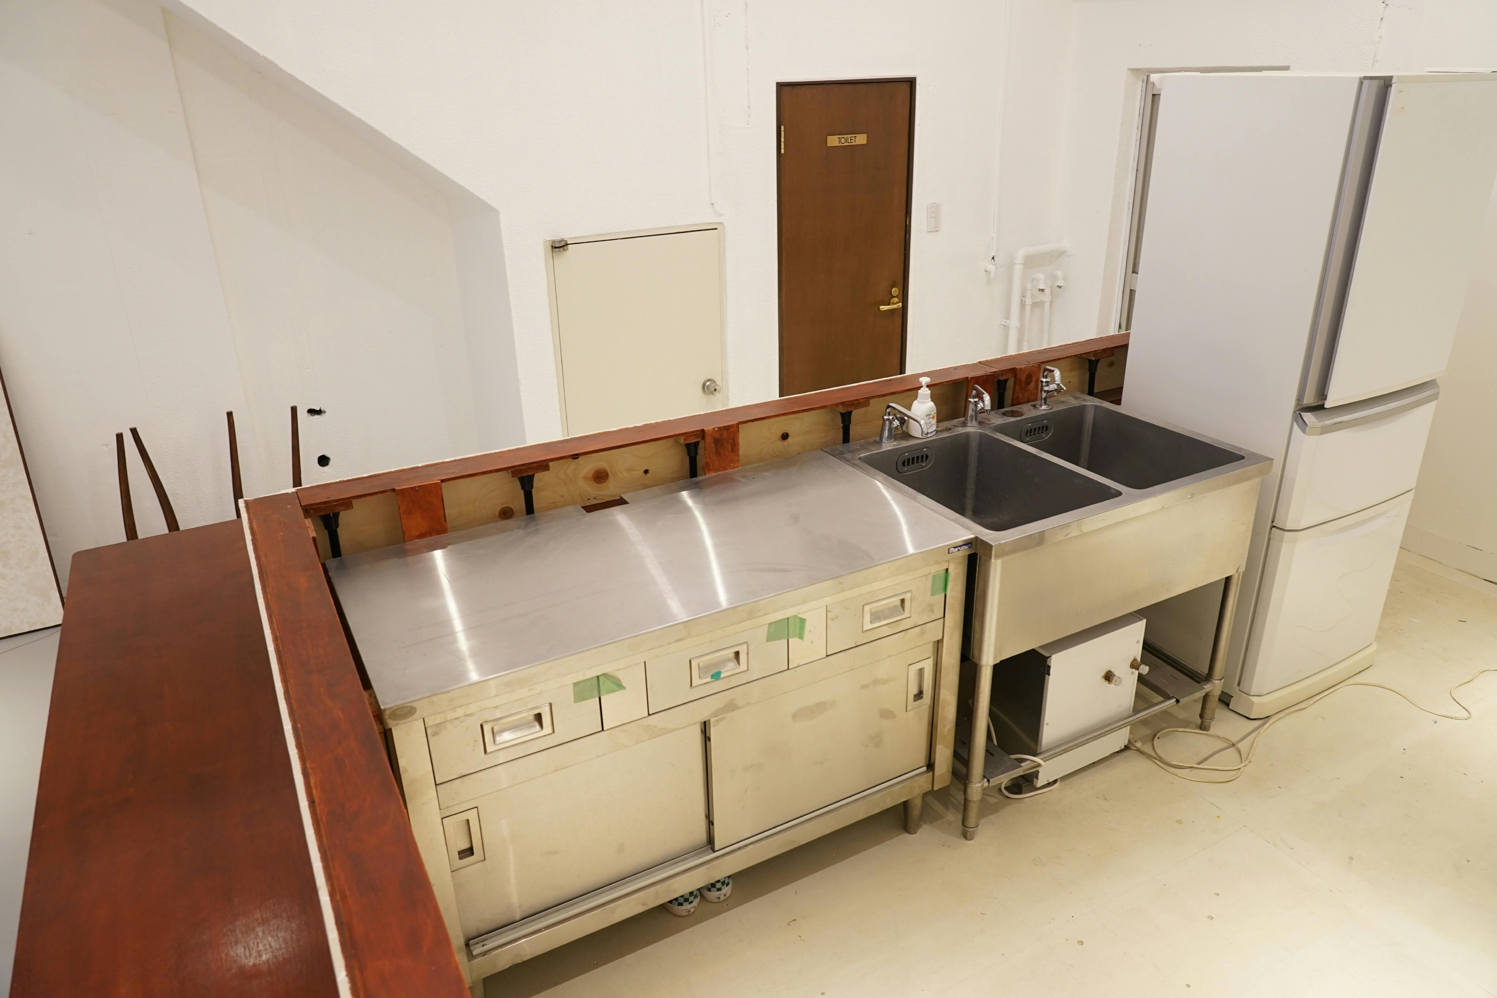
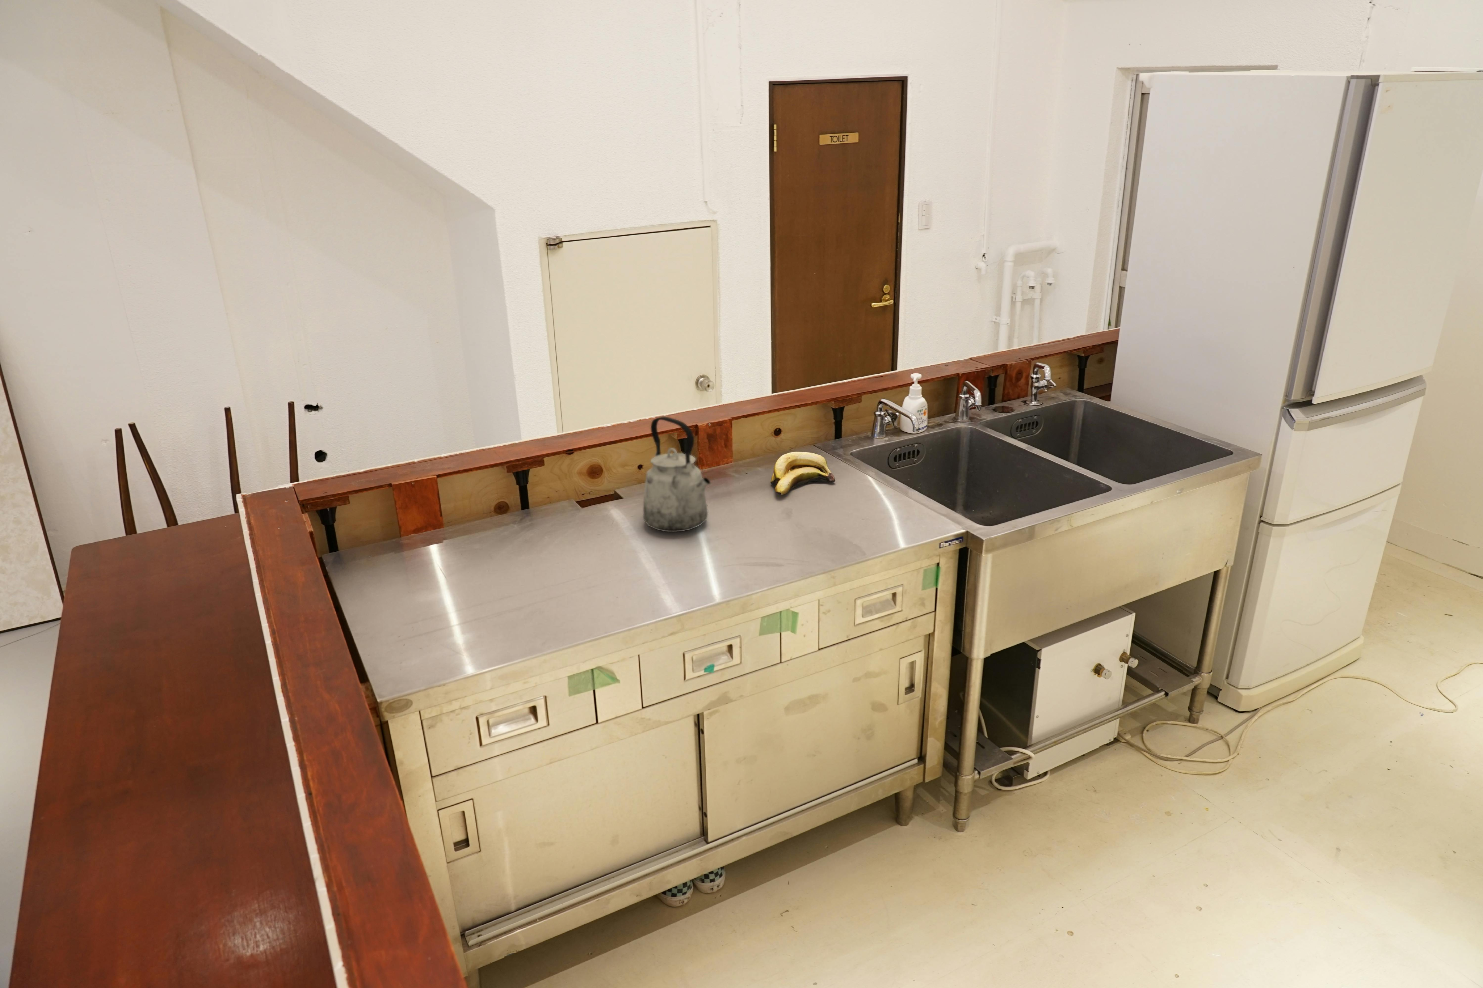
+ kettle [642,416,711,533]
+ banana [770,451,835,495]
